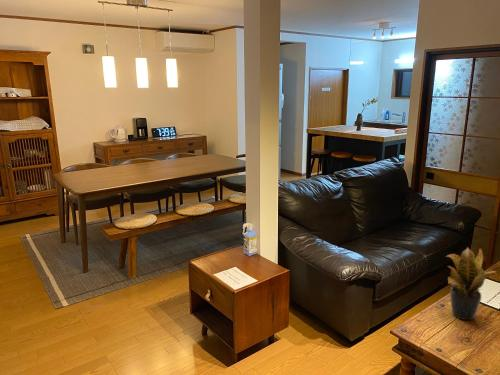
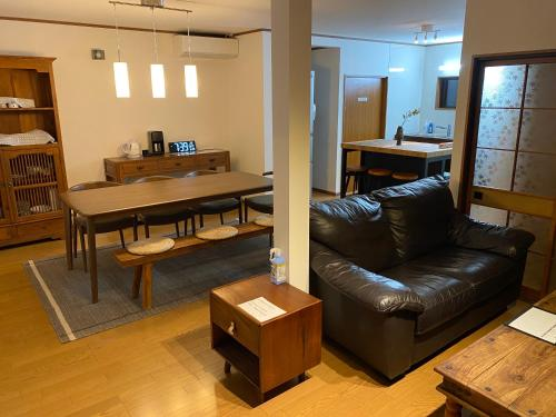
- potted plant [445,246,497,321]
